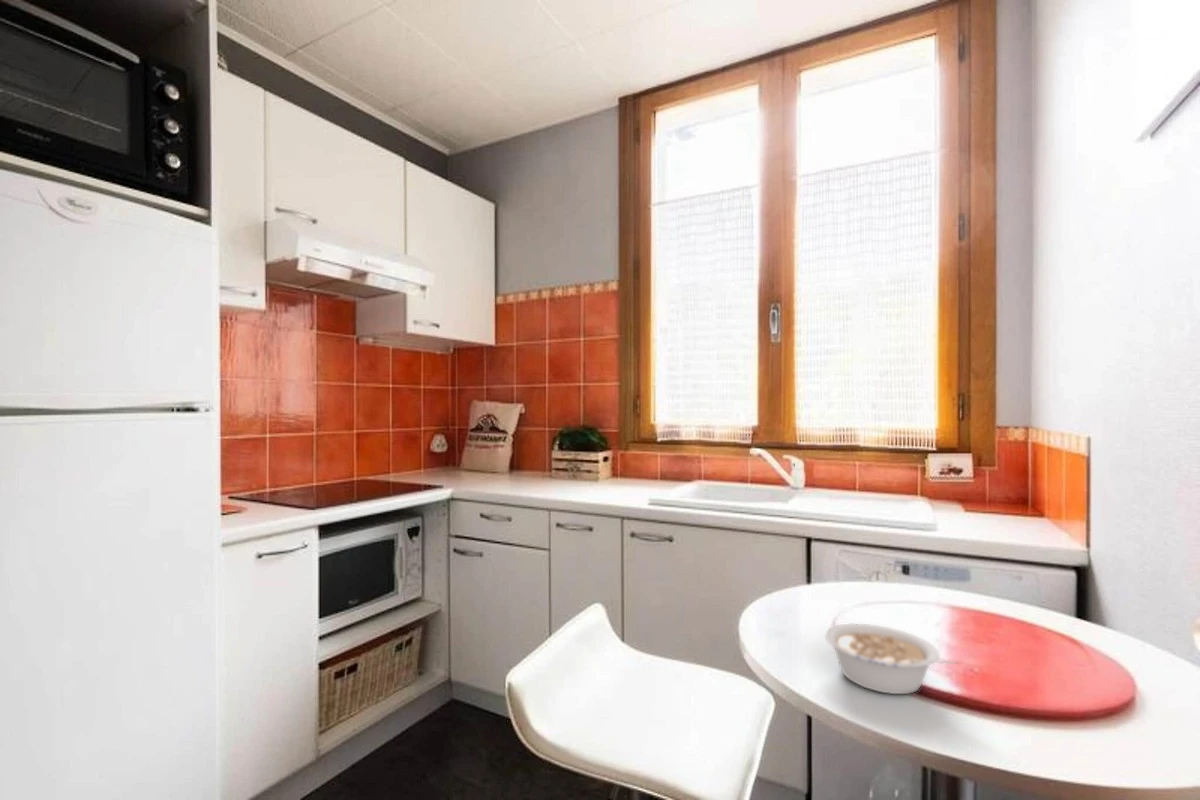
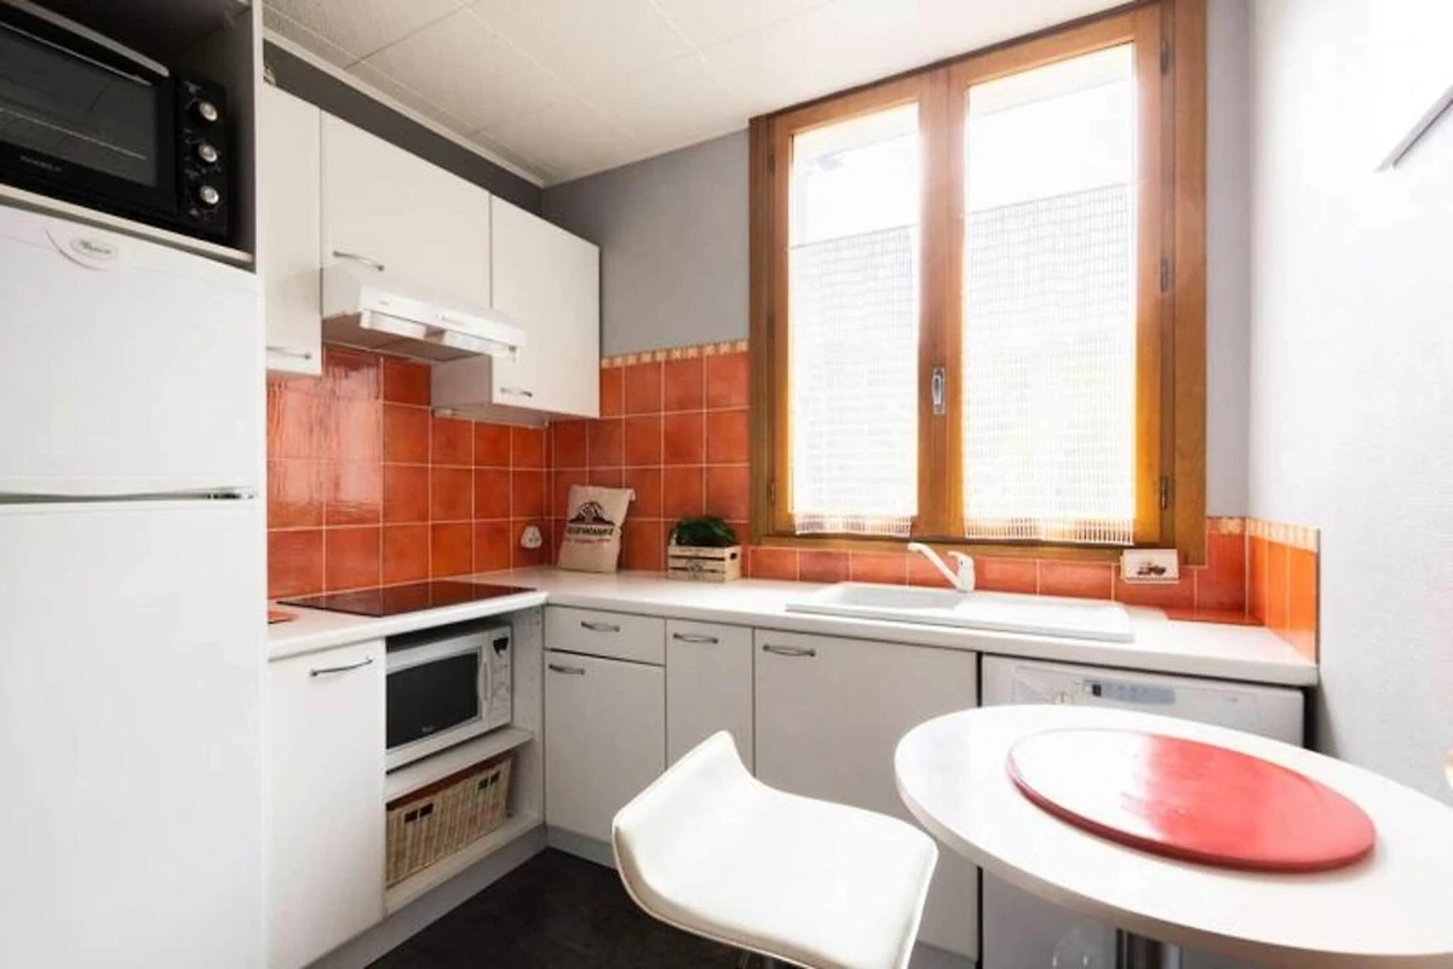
- legume [824,622,960,695]
